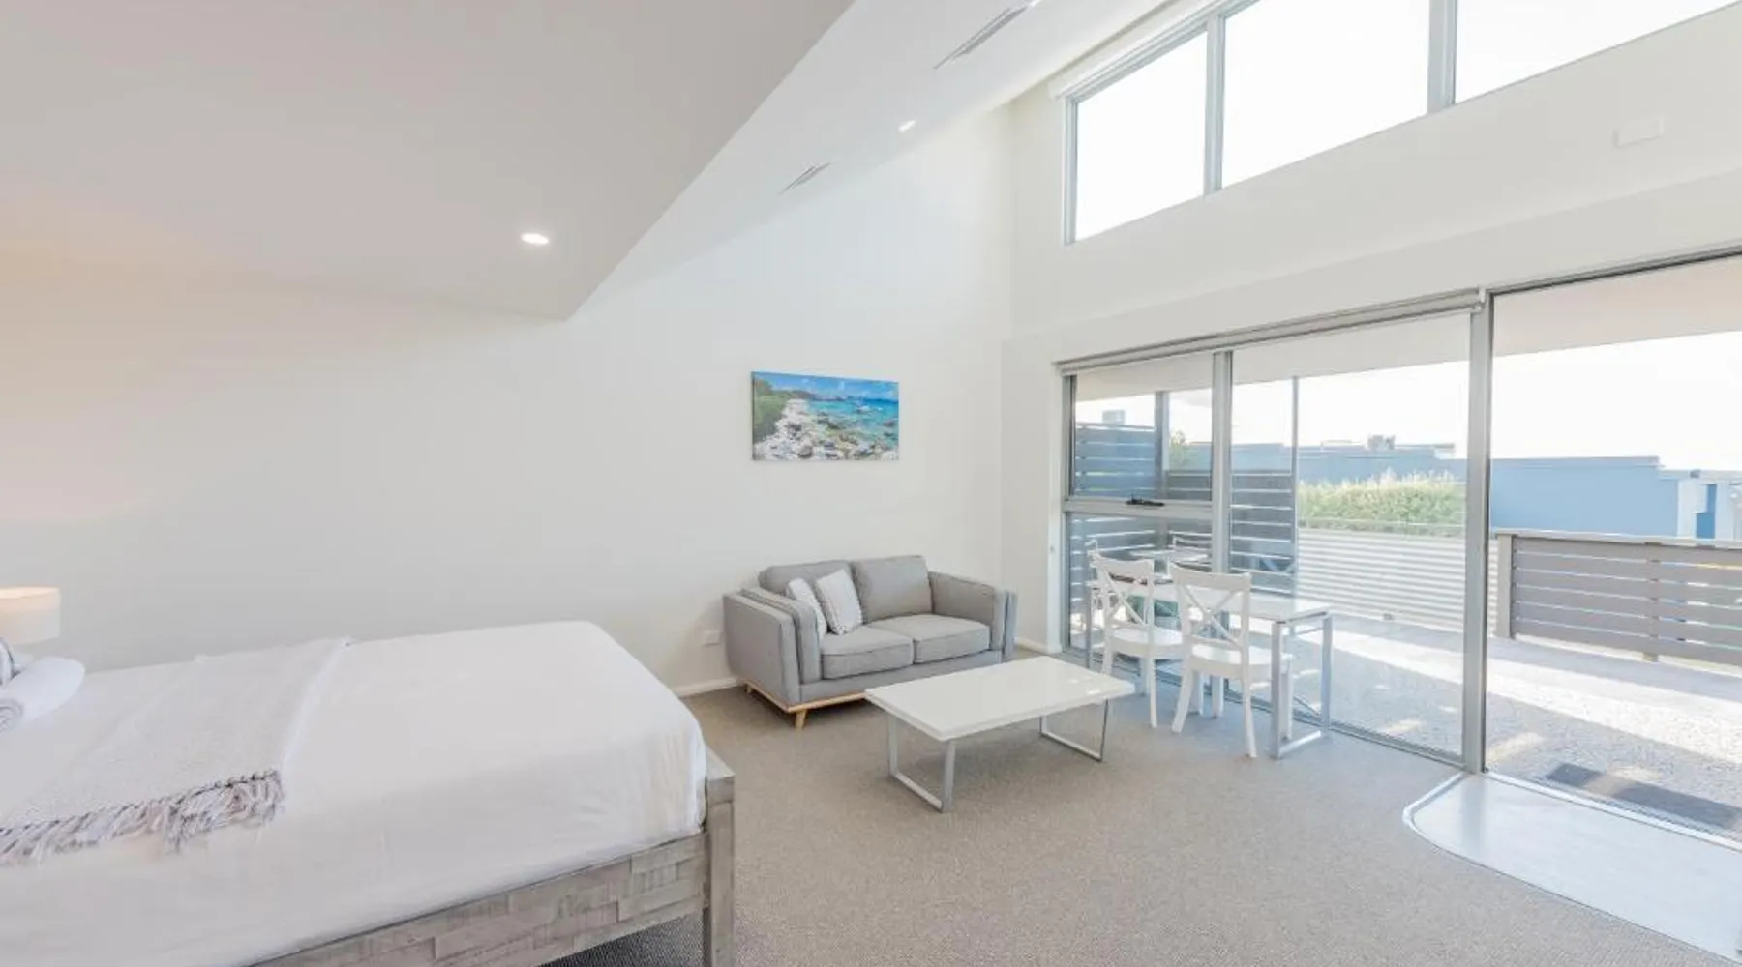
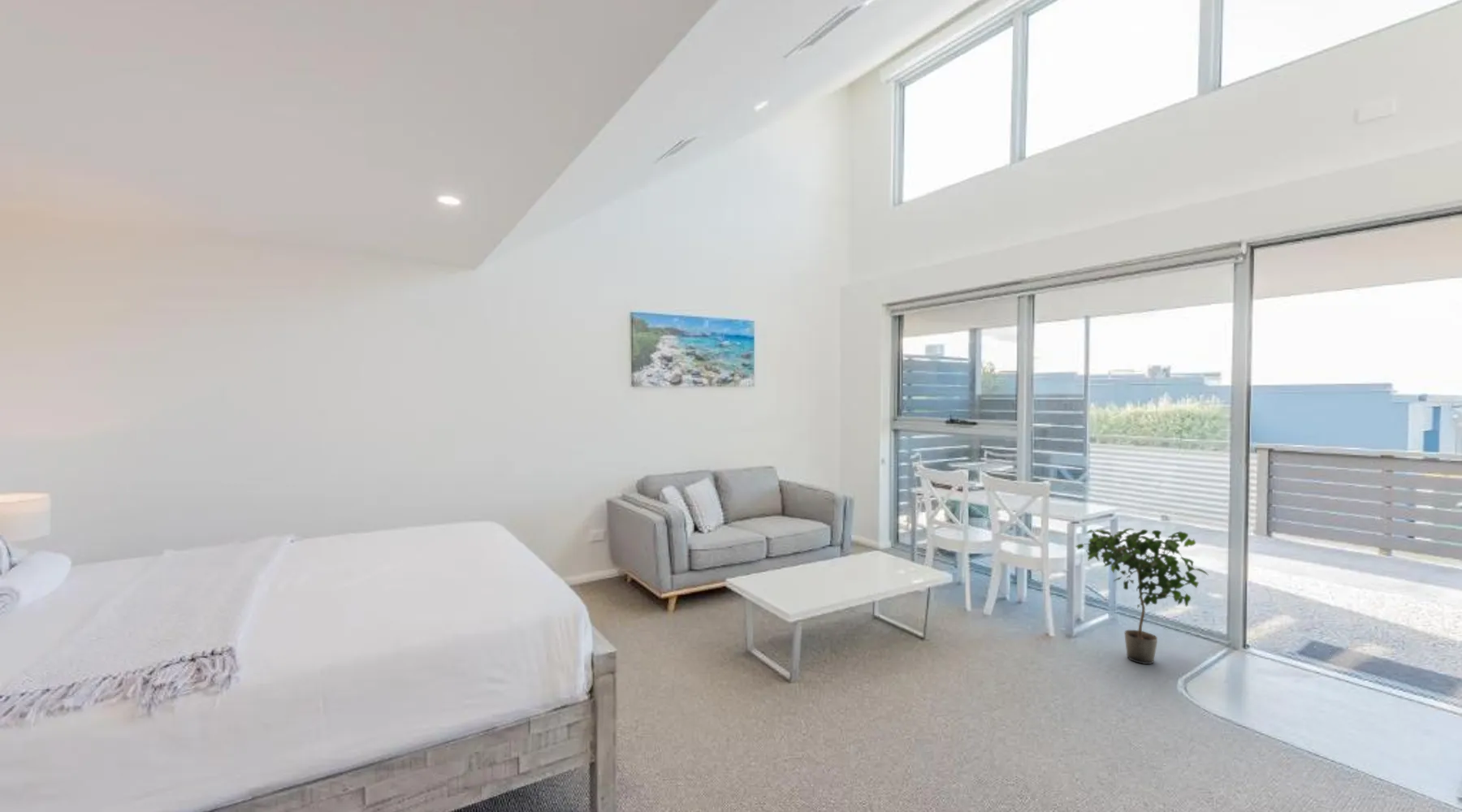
+ potted plant [1075,528,1209,665]
